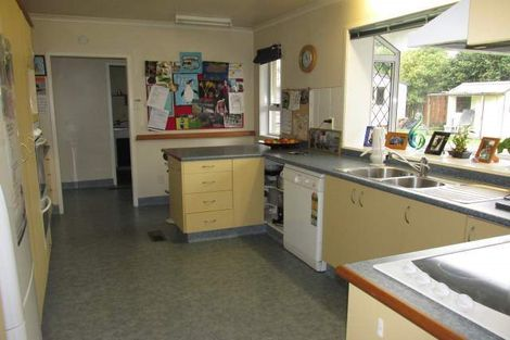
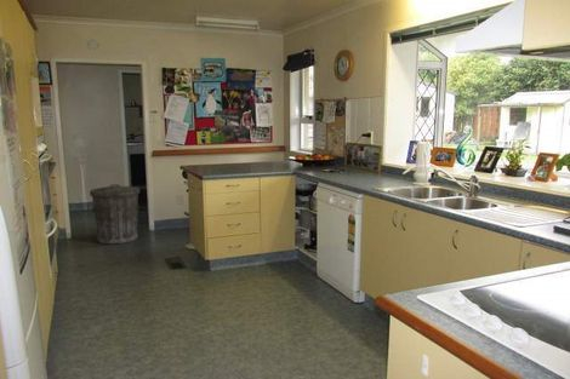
+ trash can [89,183,141,245]
